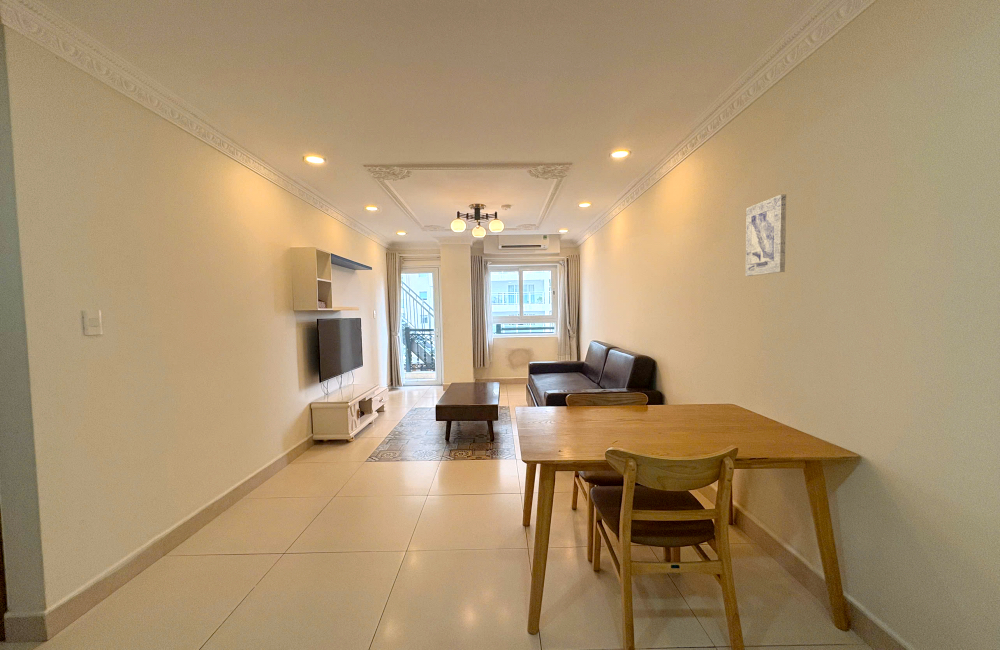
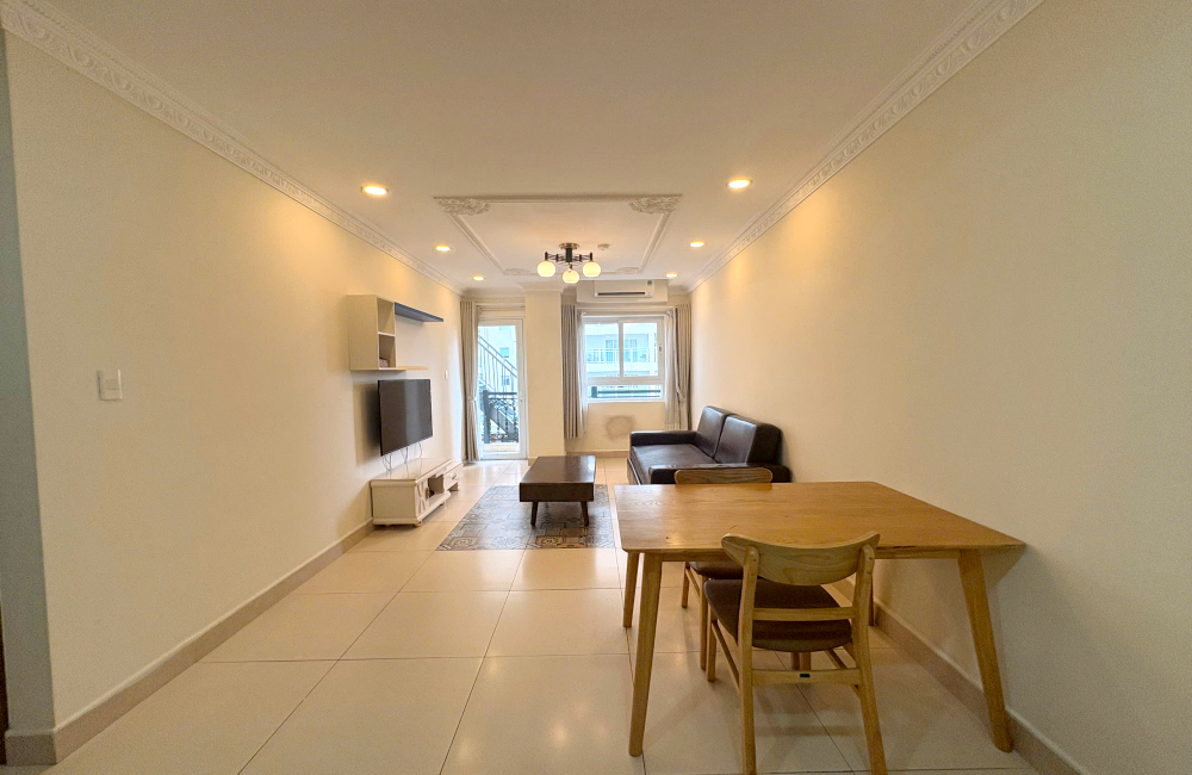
- wall art [745,193,787,277]
